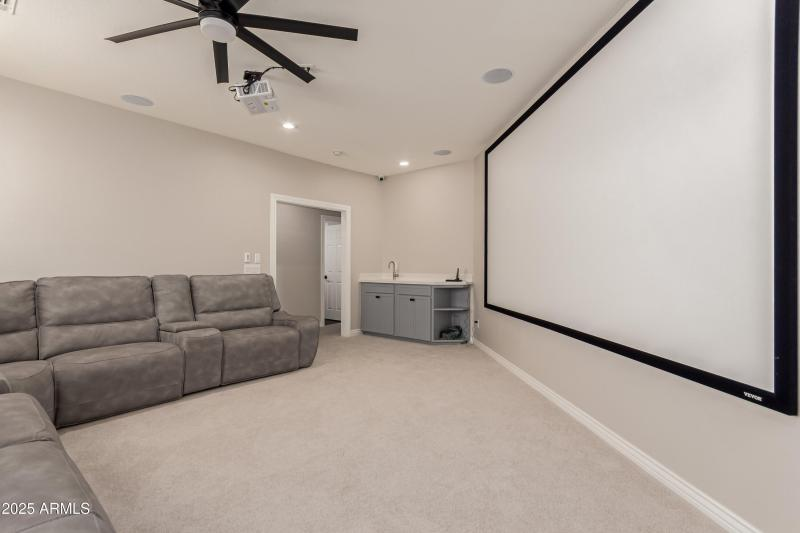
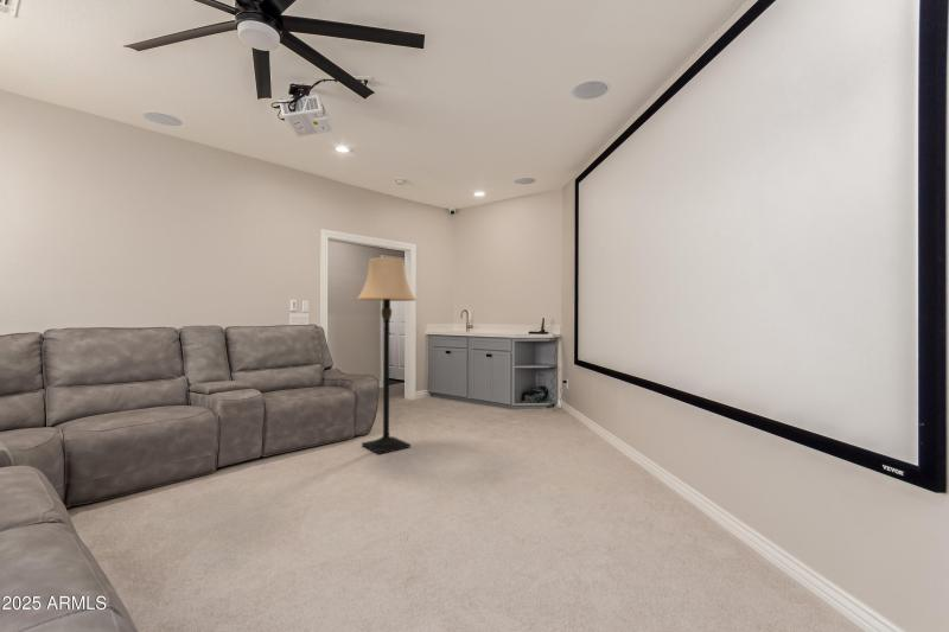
+ lamp [356,257,418,455]
